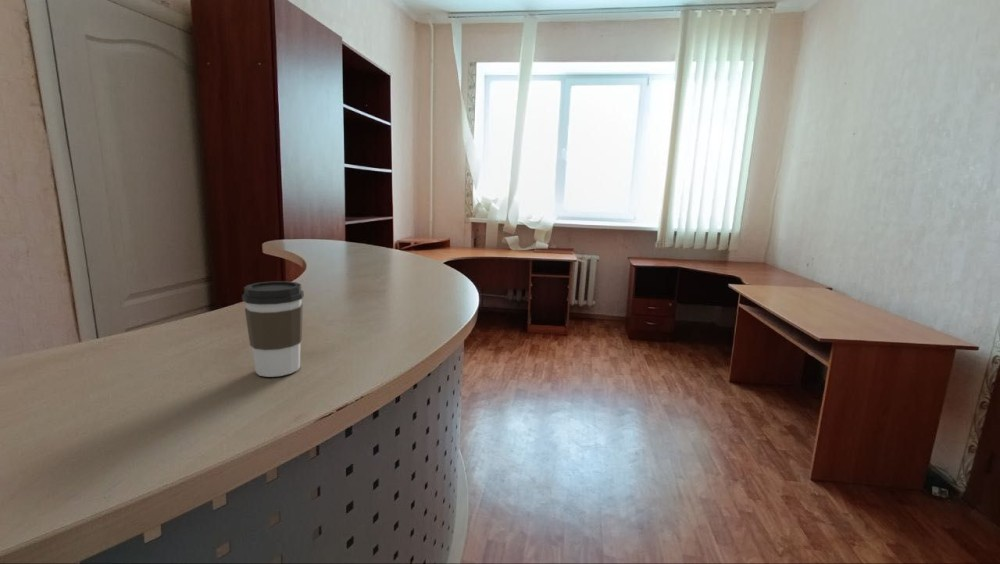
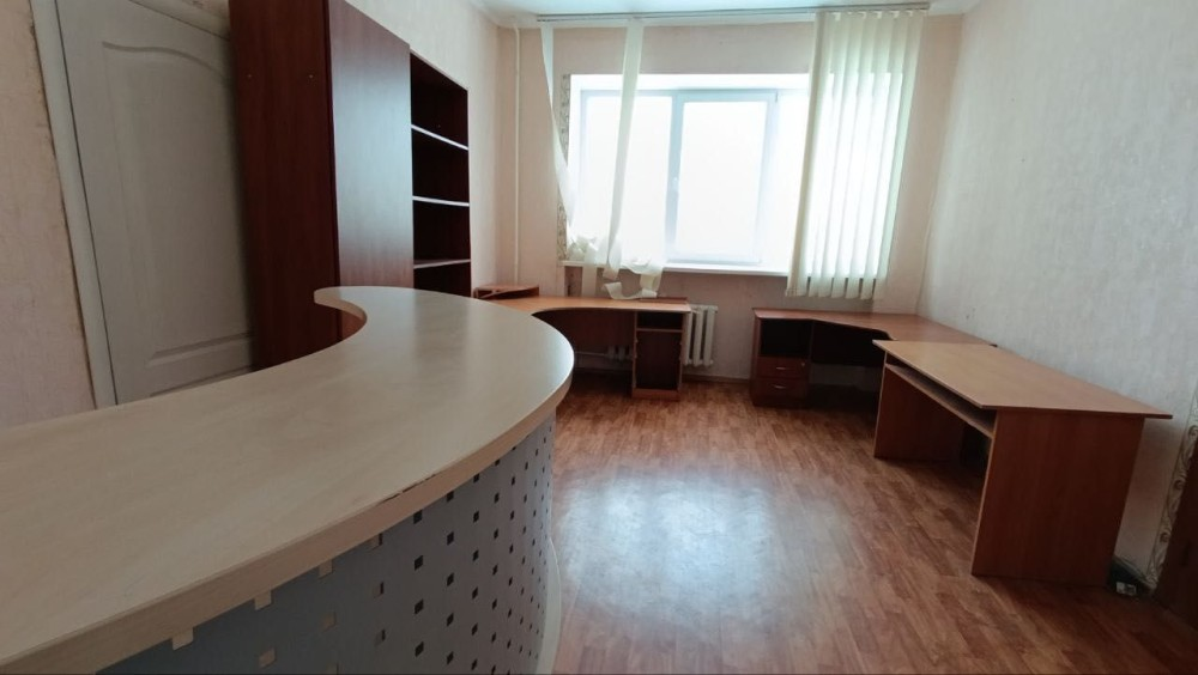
- coffee cup [241,280,305,378]
